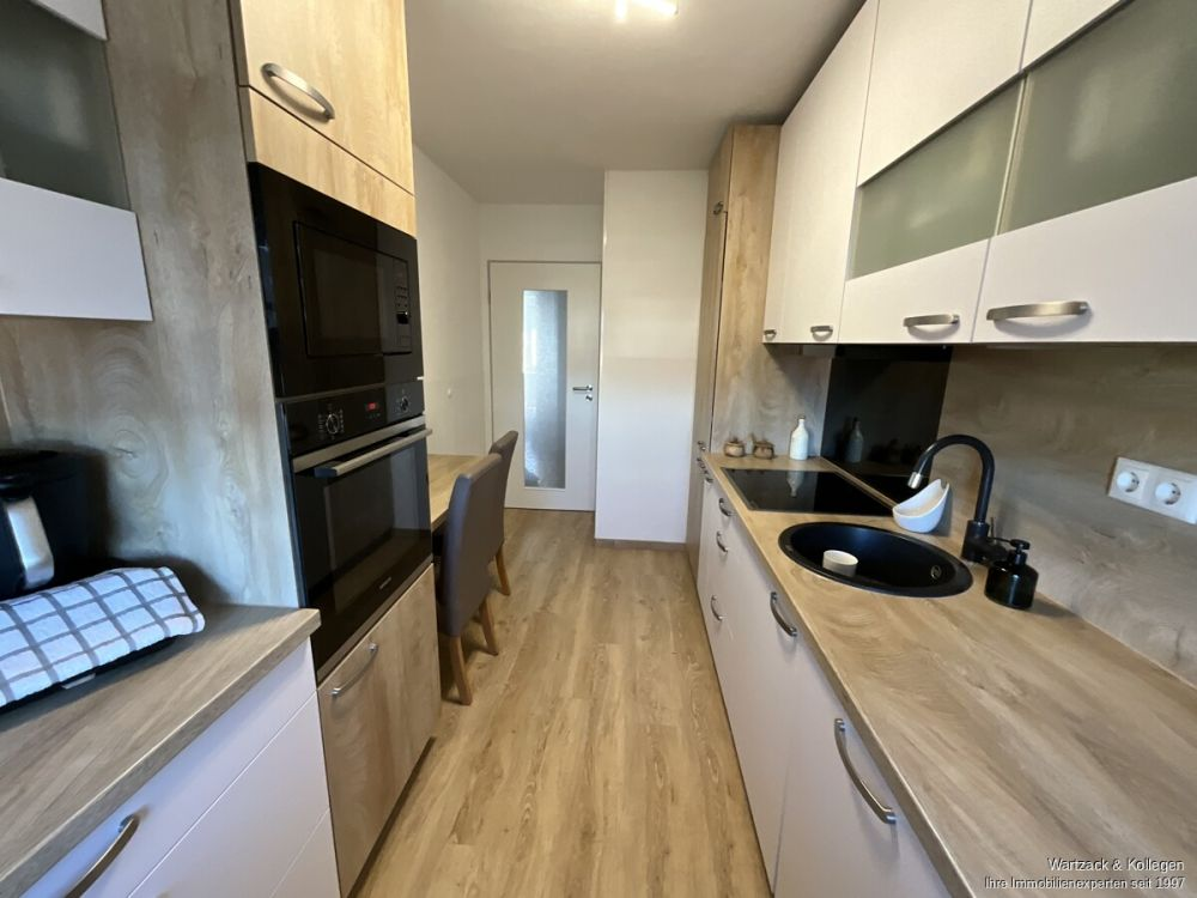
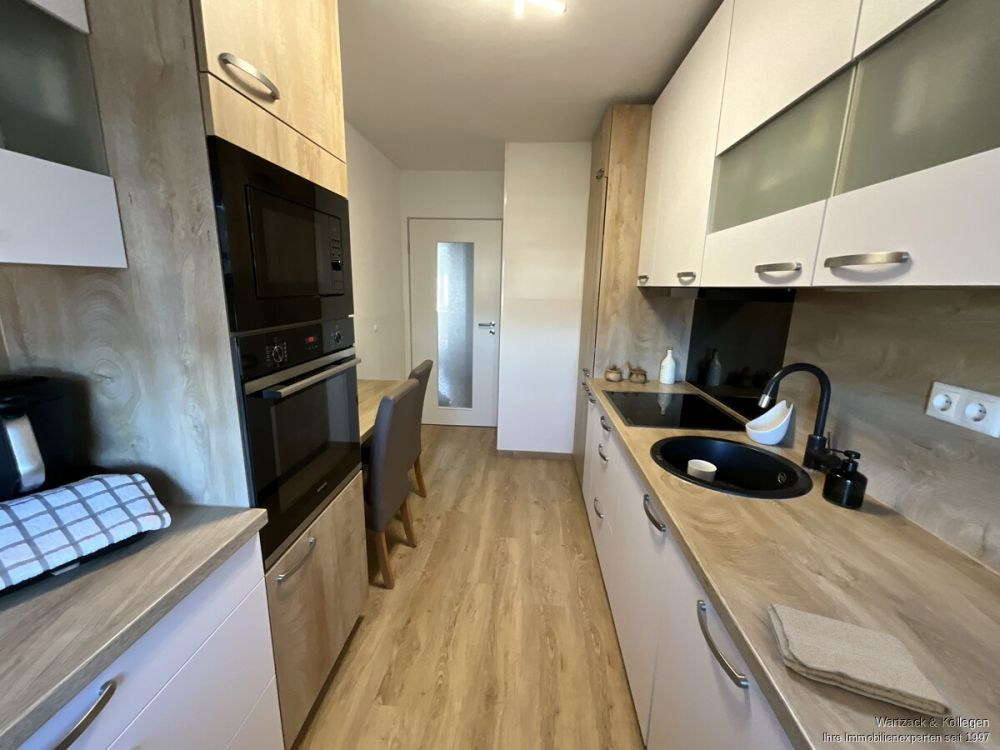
+ washcloth [765,603,954,718]
